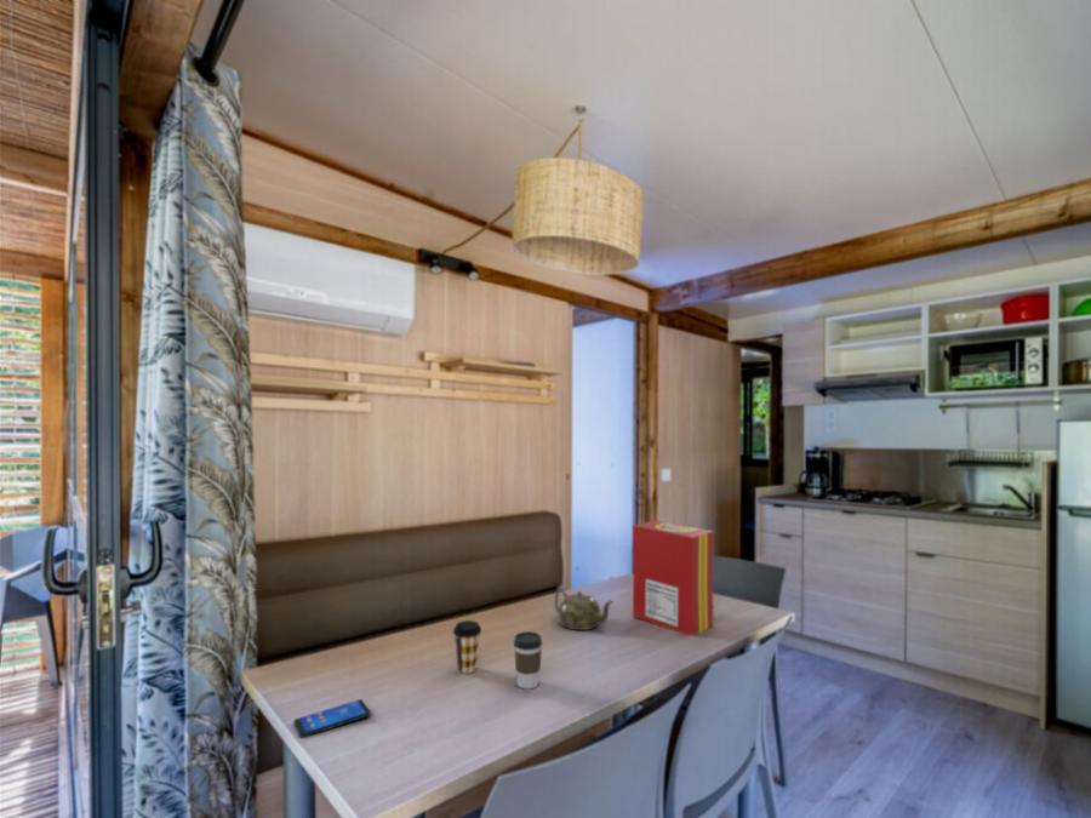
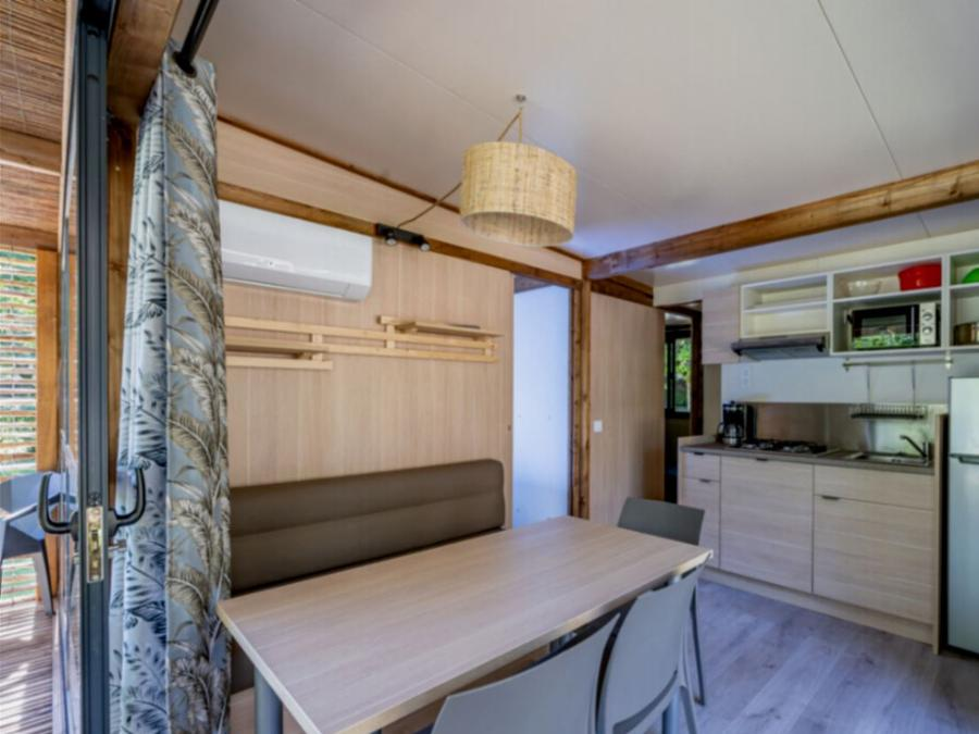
- teapot [554,588,615,631]
- coffee cup [513,630,543,691]
- smartphone [292,698,372,739]
- cereal box [632,520,715,637]
- coffee cup [452,619,482,675]
